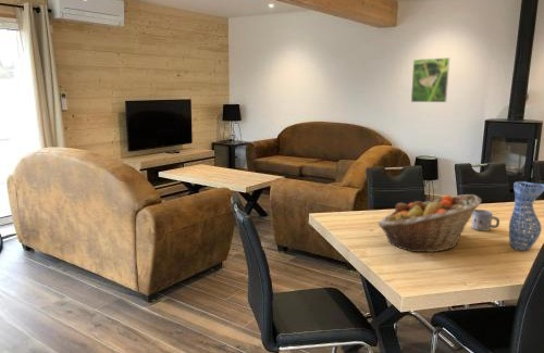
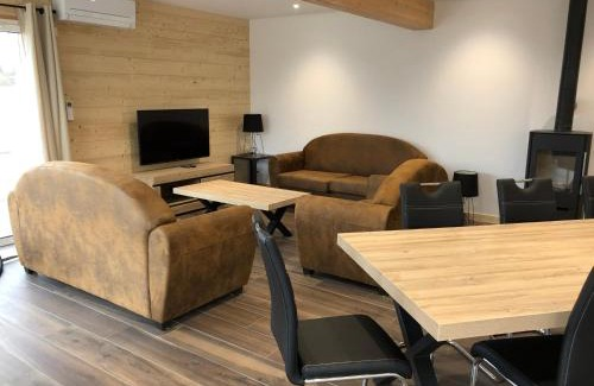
- vase [508,180,544,252]
- mug [470,209,500,232]
- fruit basket [376,193,482,253]
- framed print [410,56,450,103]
